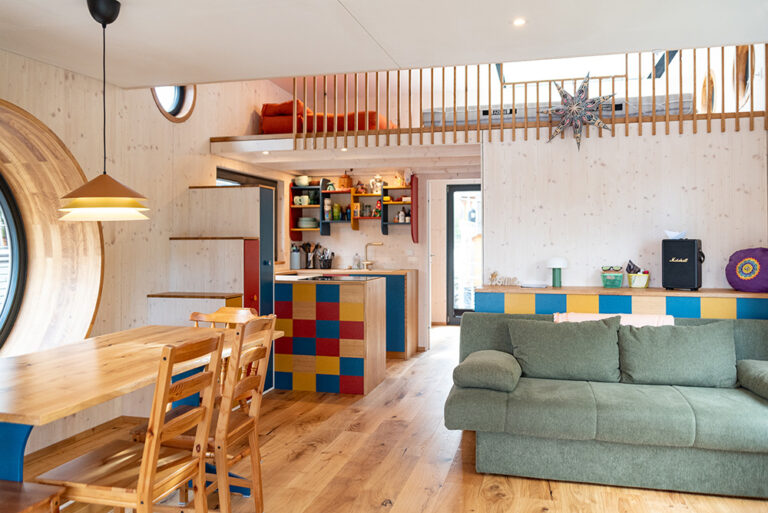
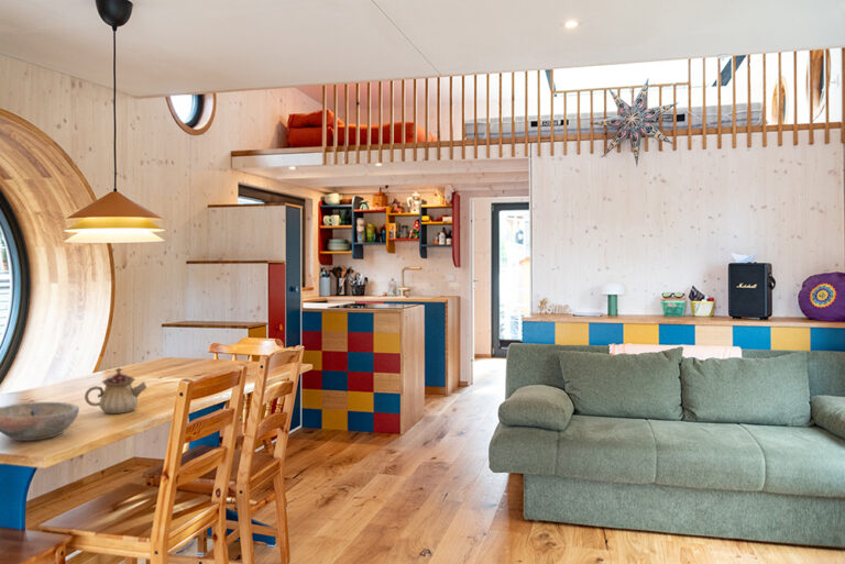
+ bowl [0,401,80,442]
+ teapot [84,367,147,414]
